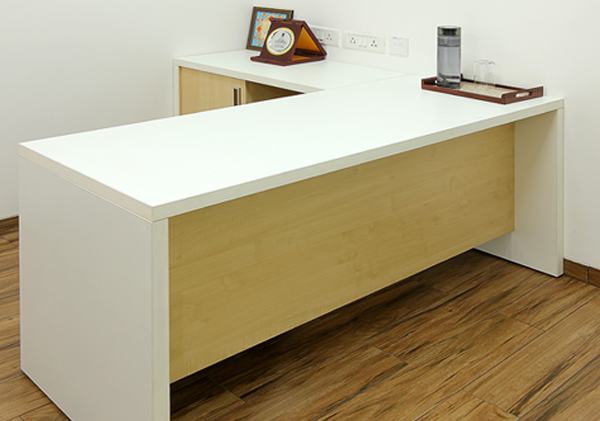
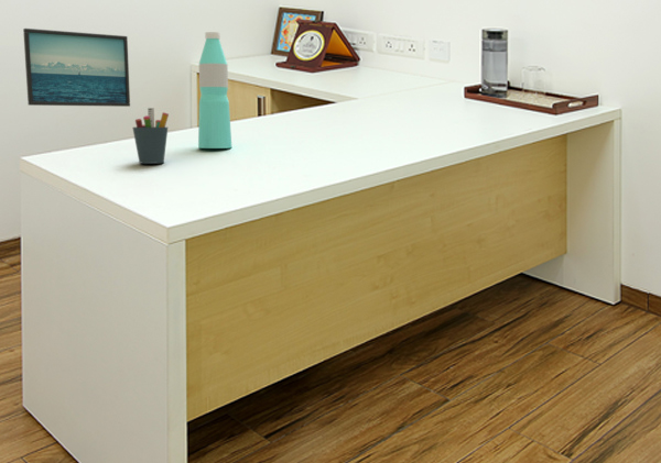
+ water bottle [197,31,232,150]
+ pen holder [132,107,170,165]
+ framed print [22,27,131,108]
